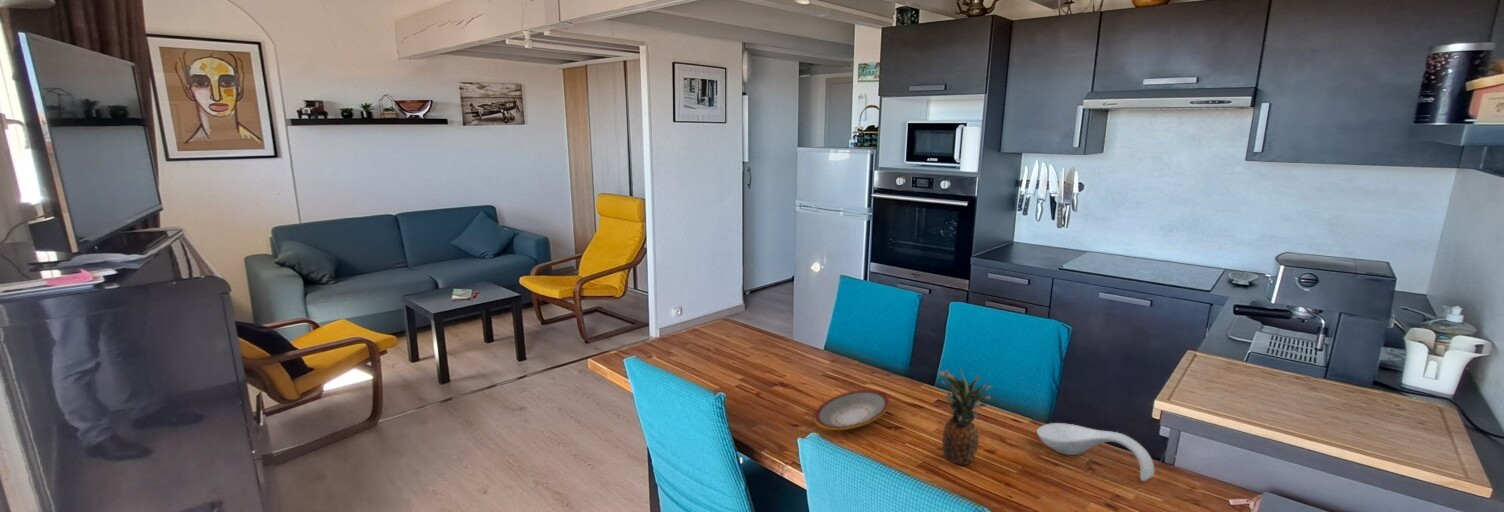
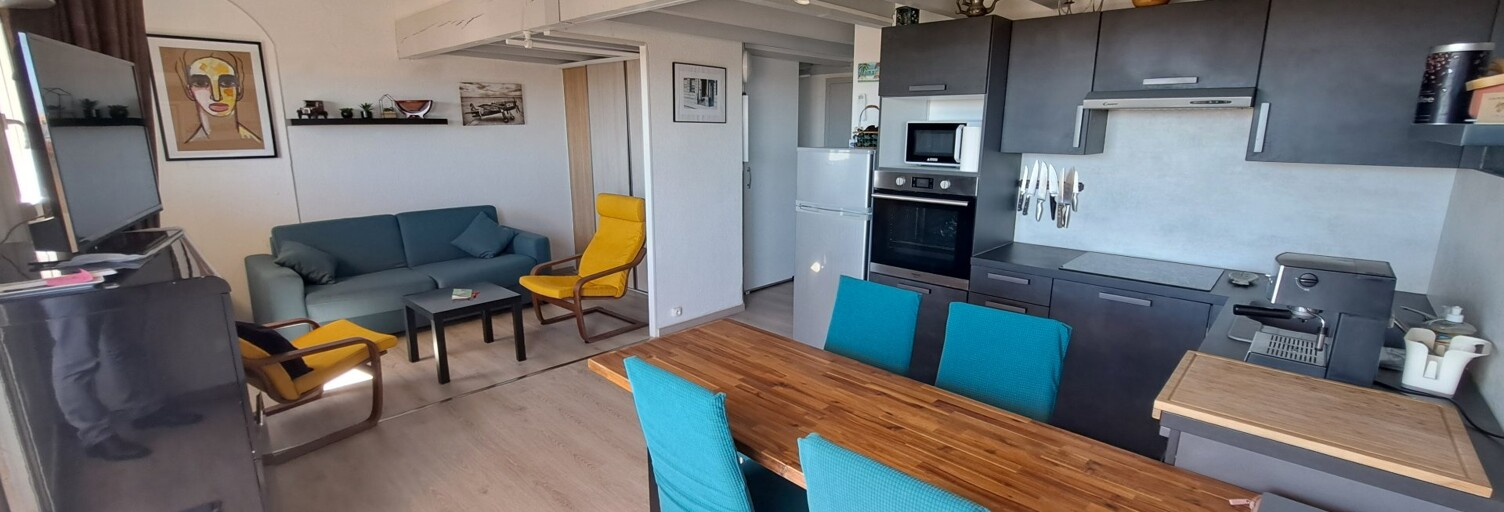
- spoon rest [1036,422,1155,482]
- fruit [936,368,993,466]
- plate [813,389,890,431]
